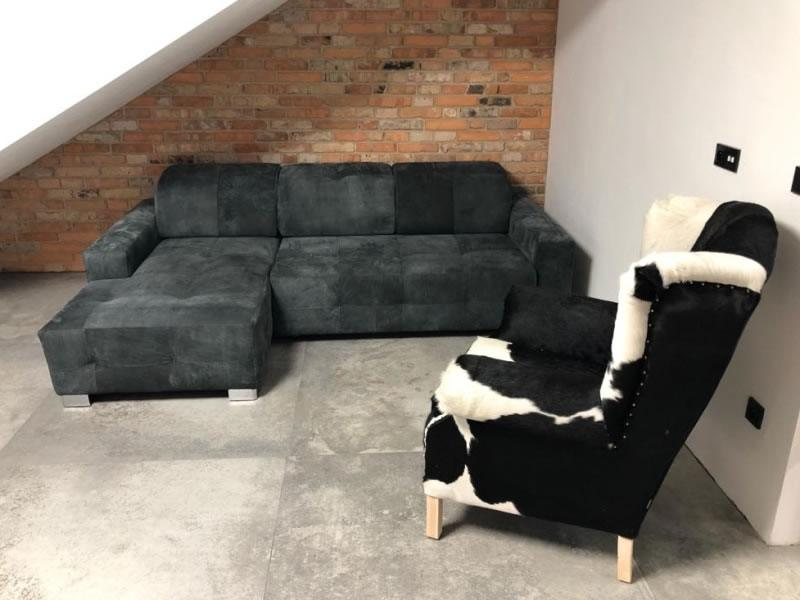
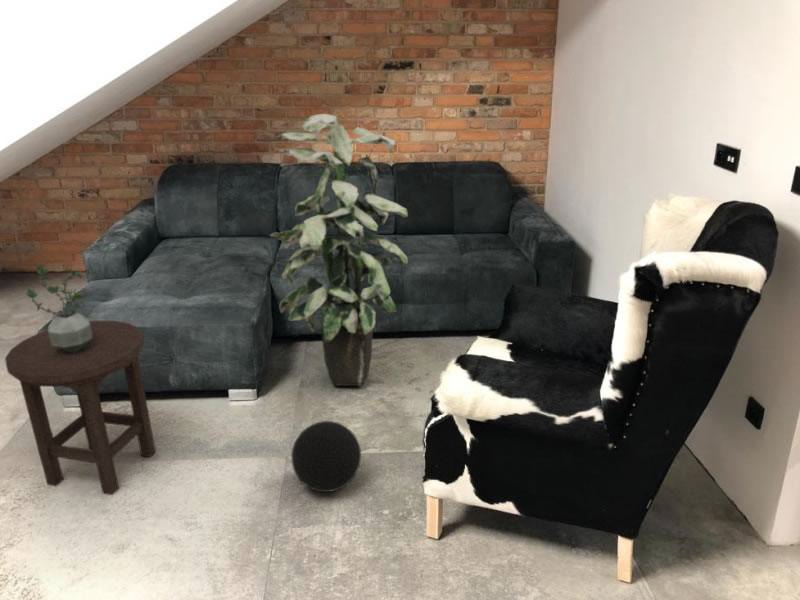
+ indoor plant [268,113,409,387]
+ stool [4,319,157,496]
+ ball [291,420,362,493]
+ potted plant [24,263,92,353]
